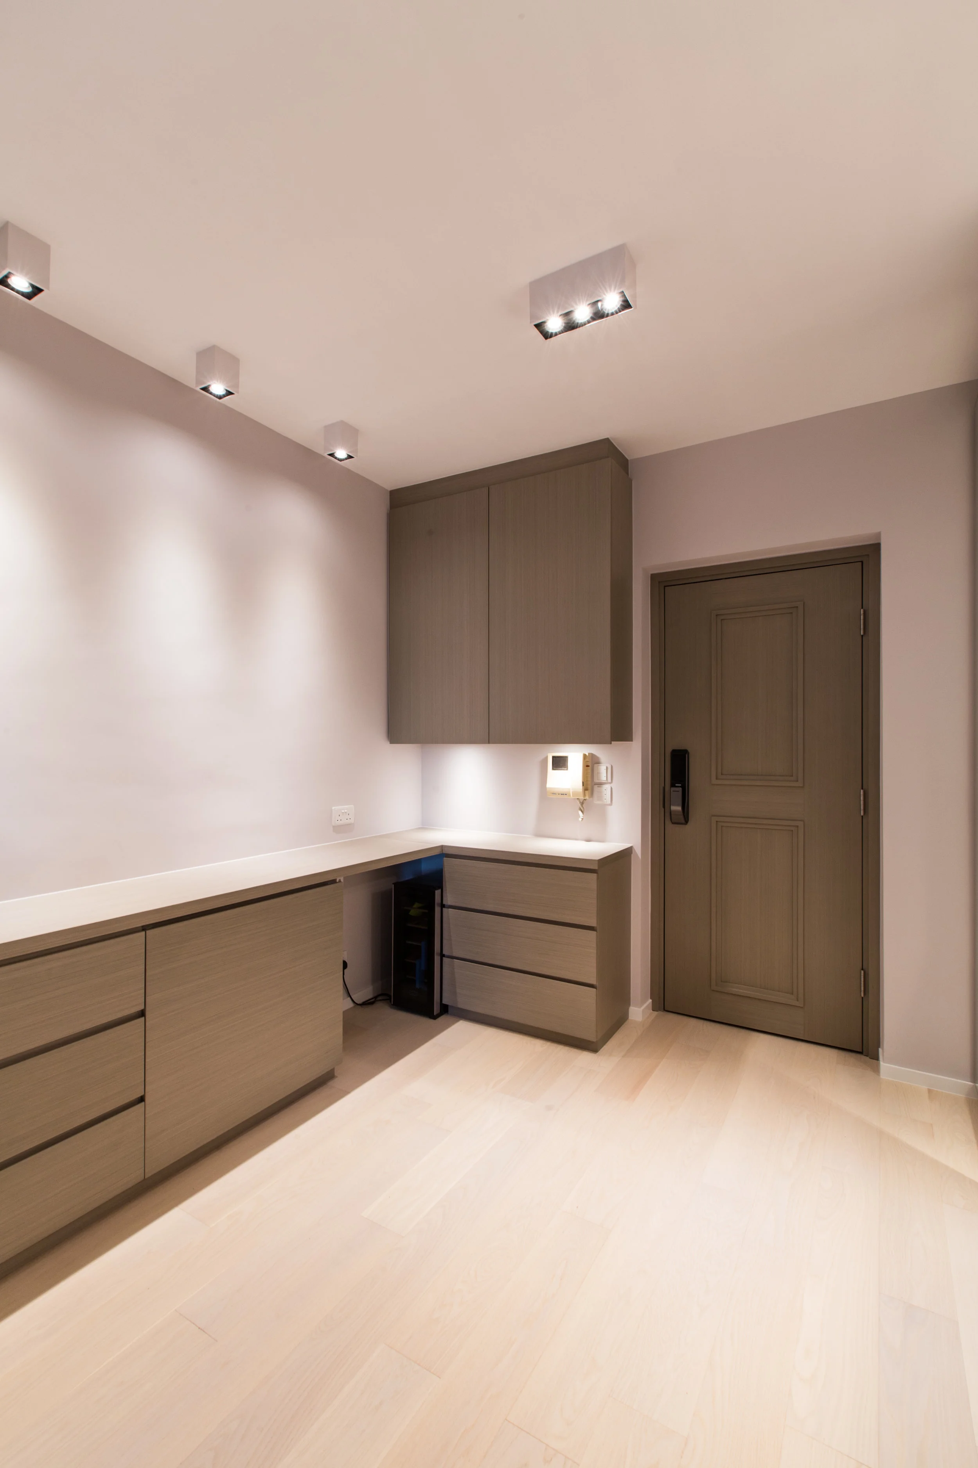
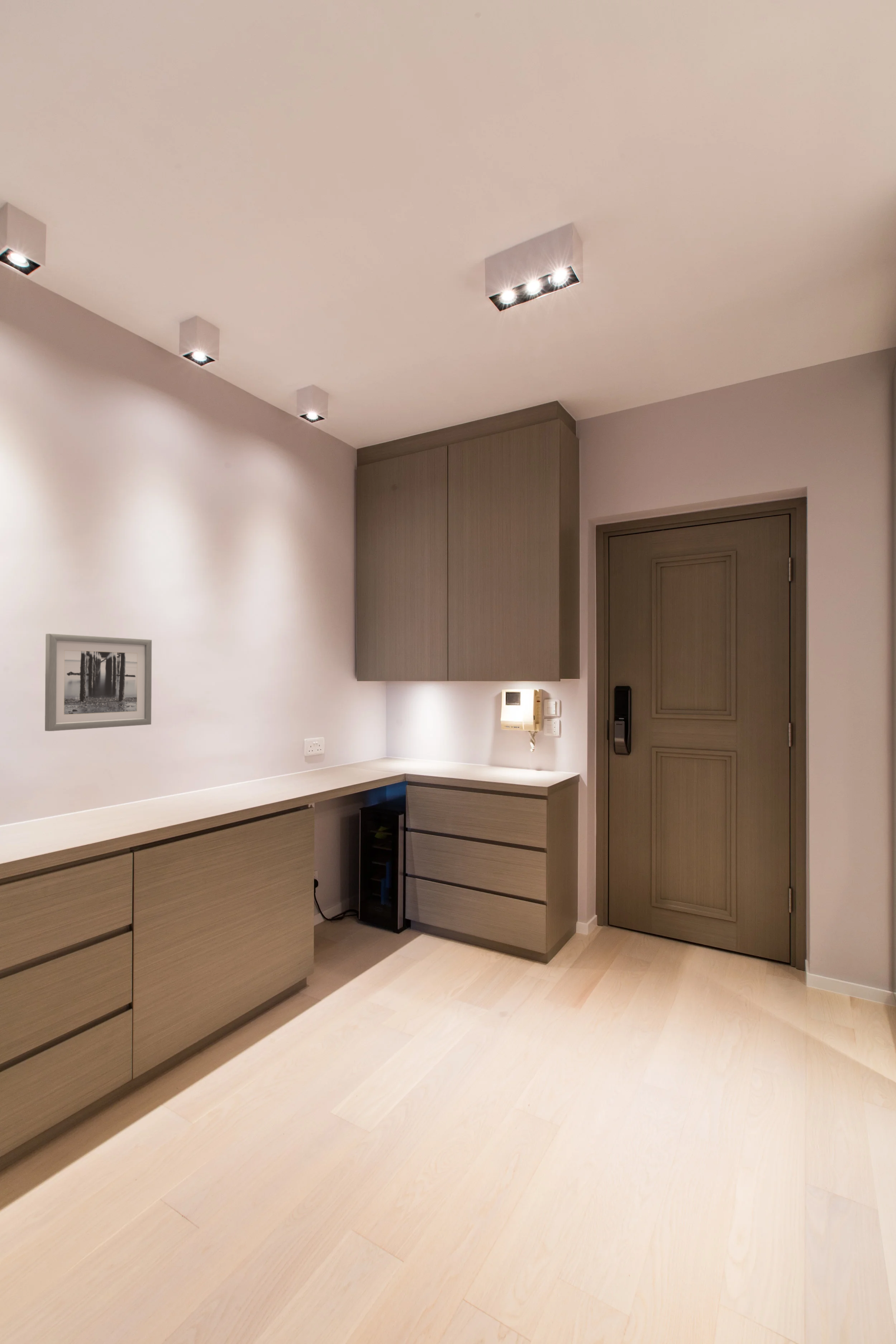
+ wall art [44,633,152,731]
